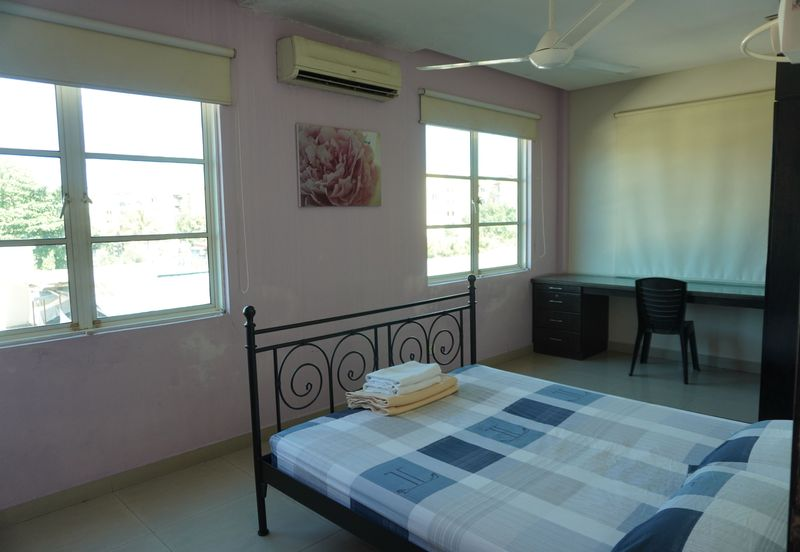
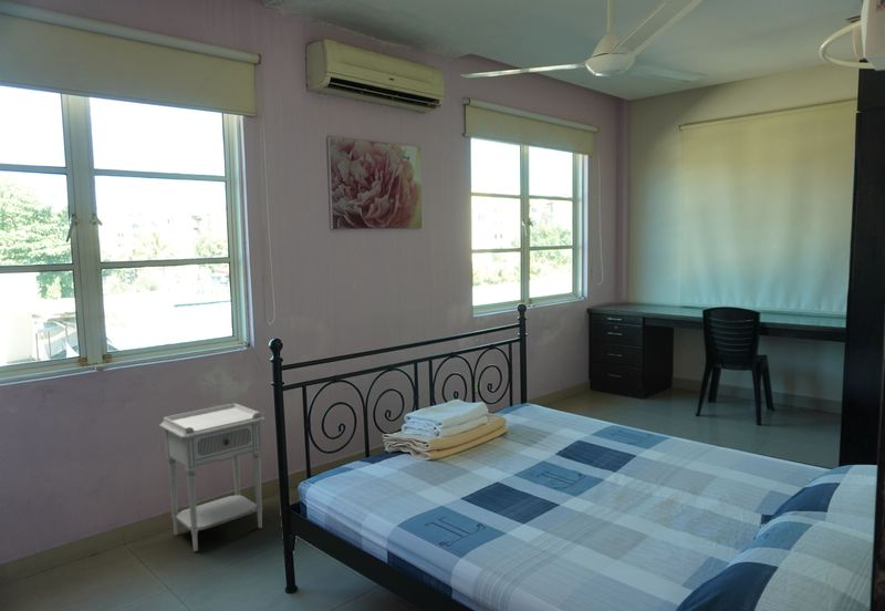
+ nightstand [158,402,266,552]
